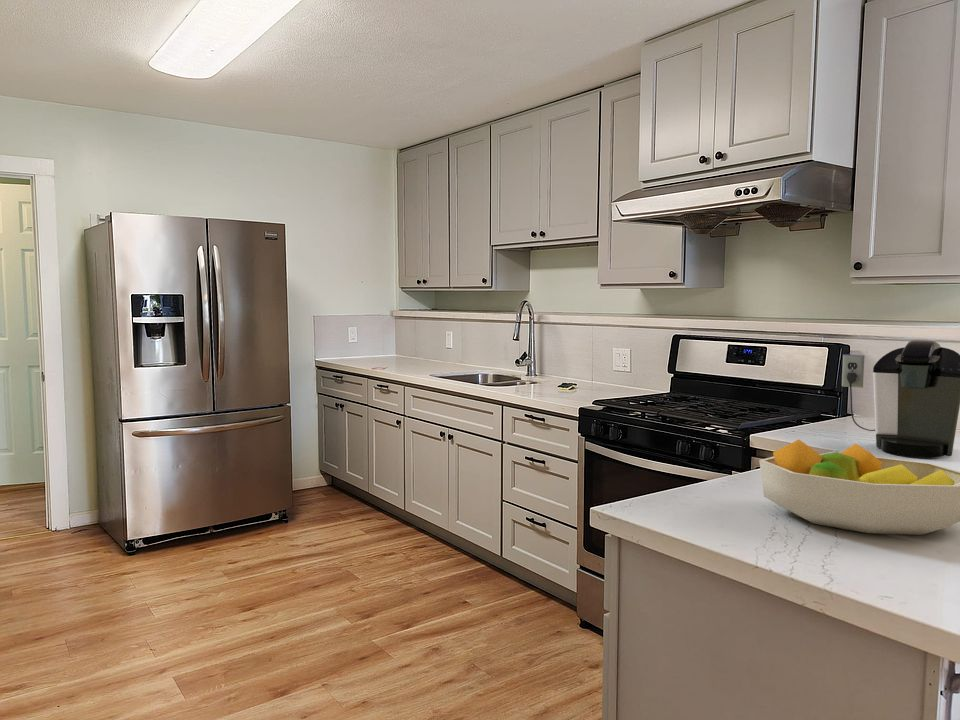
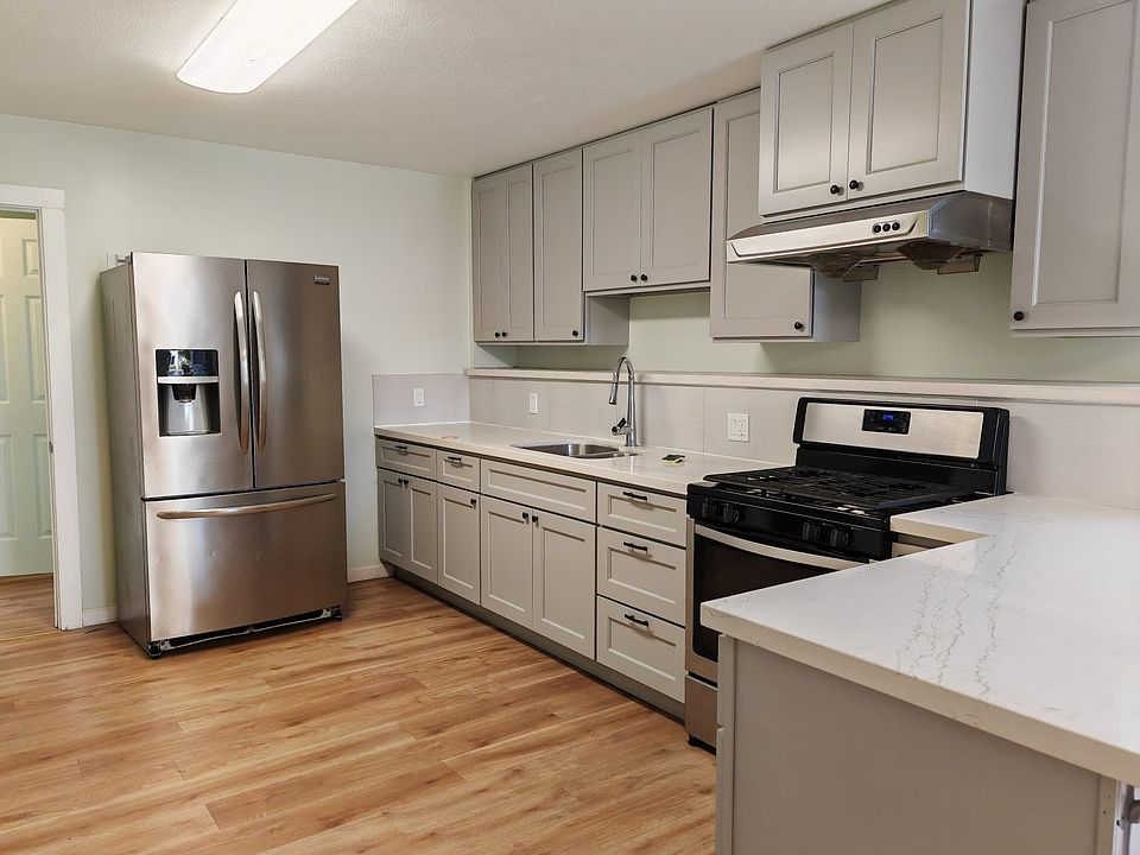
- fruit bowl [758,439,960,536]
- coffee maker [841,339,960,458]
